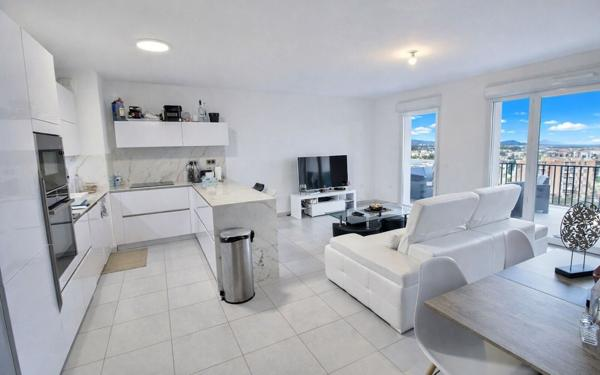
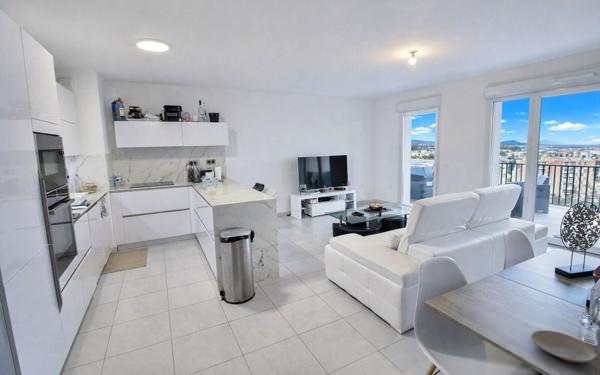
+ plate [530,330,598,363]
